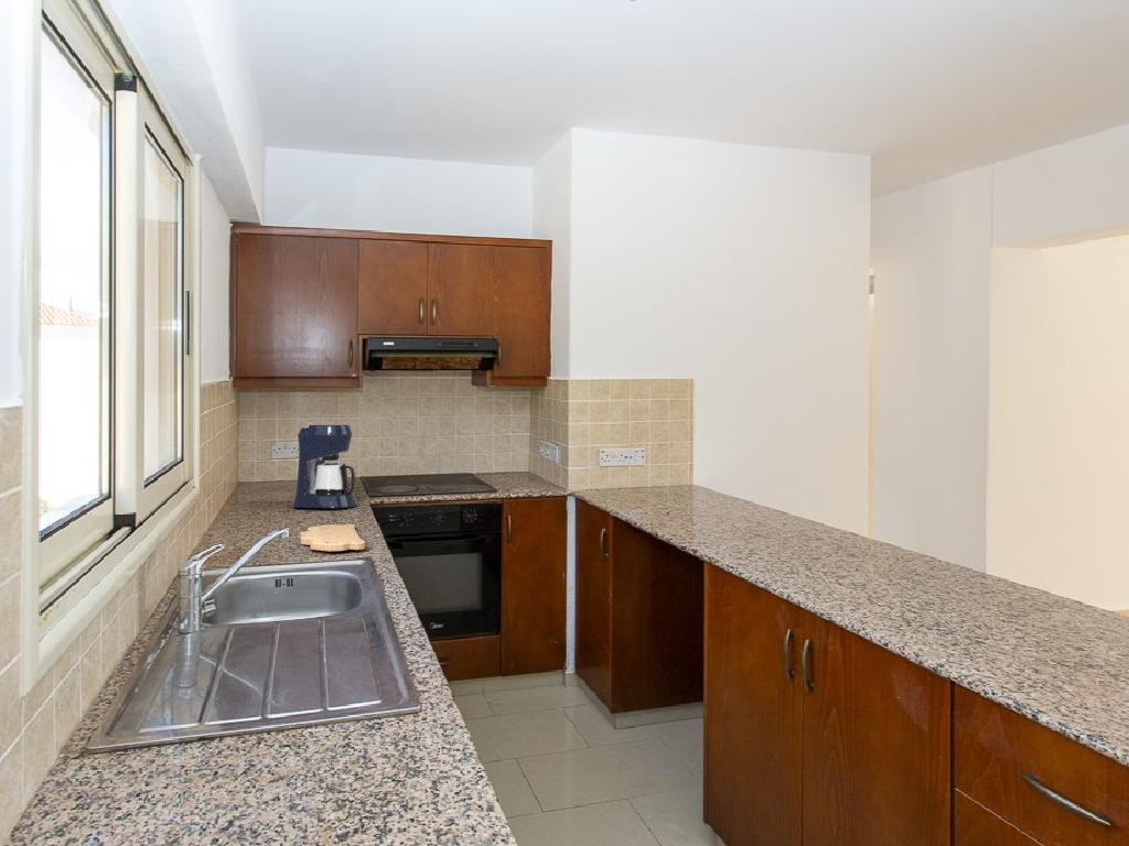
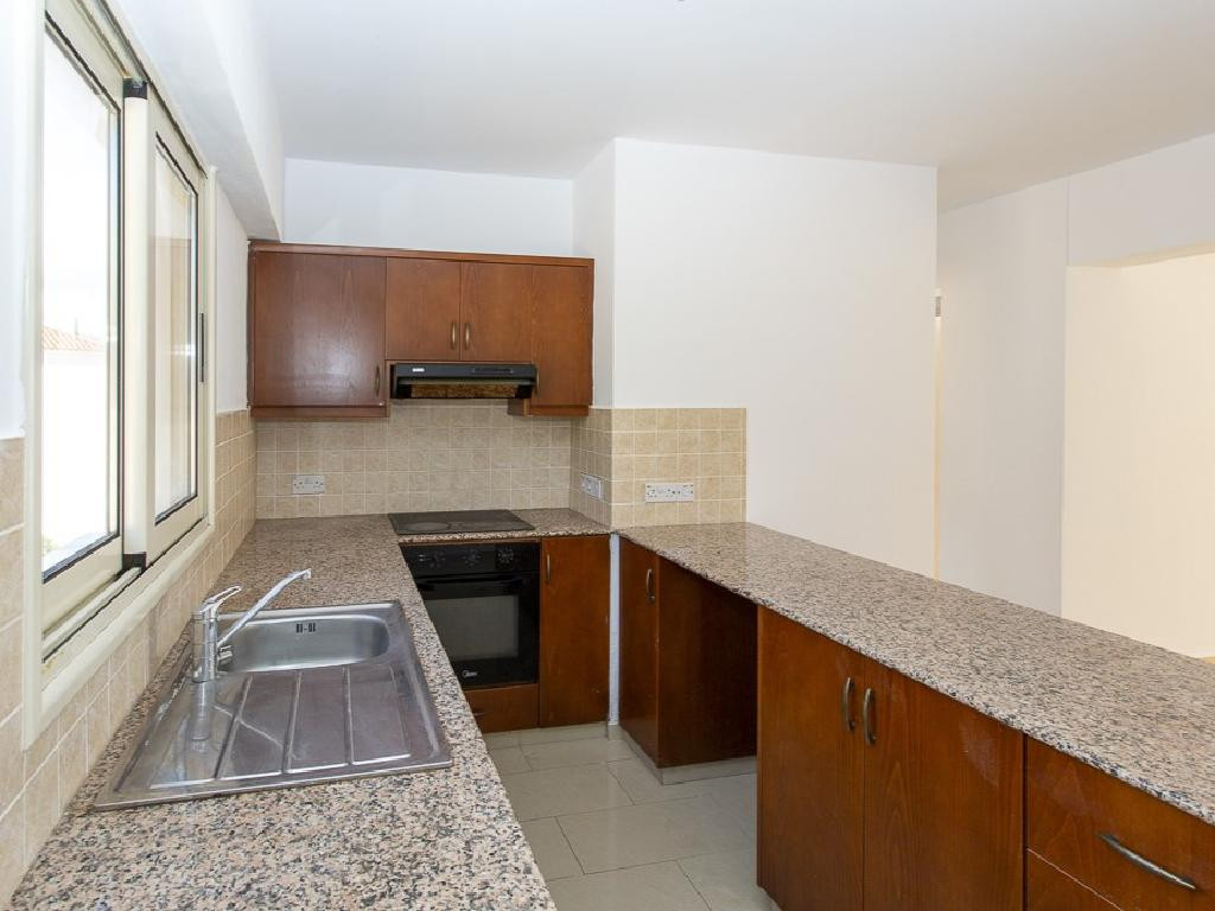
- coffee maker [292,423,359,509]
- cutting board [299,523,366,552]
